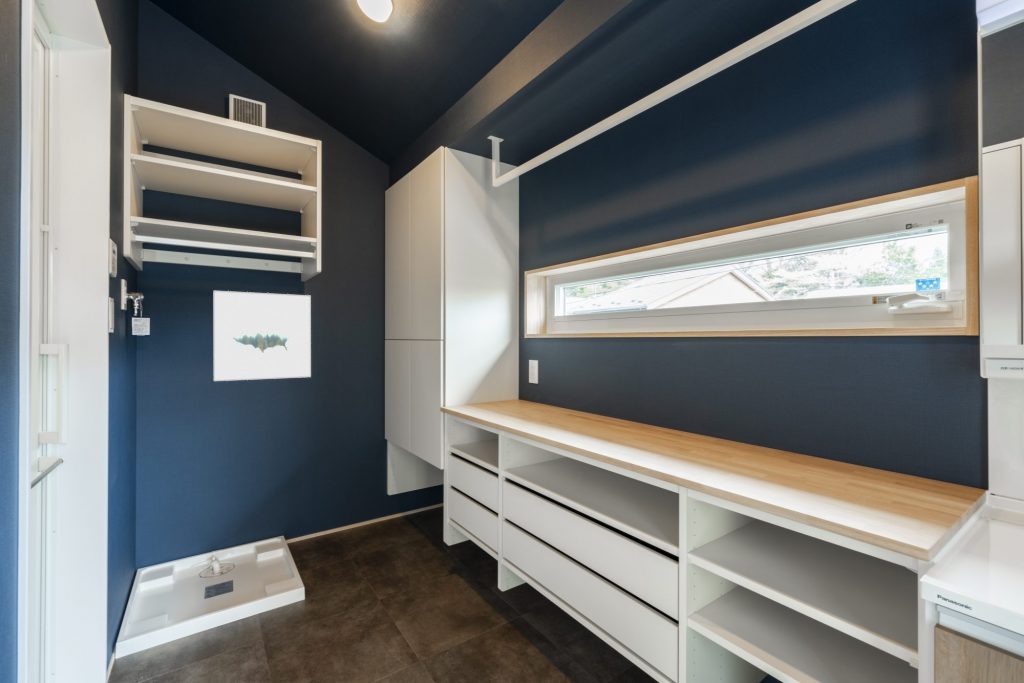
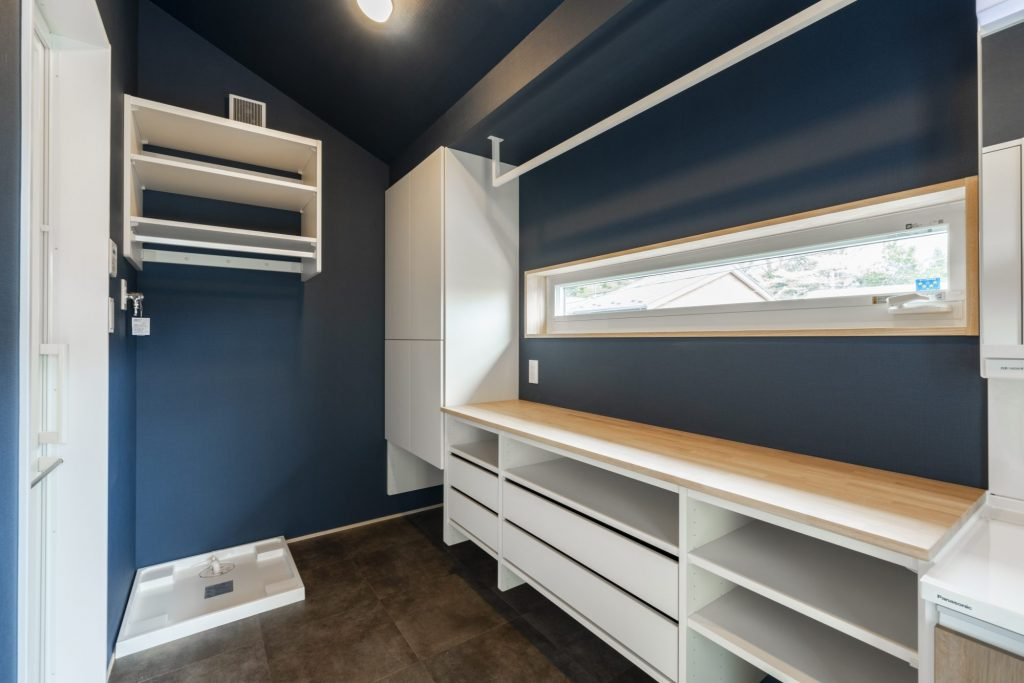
- wall art [213,290,312,382]
